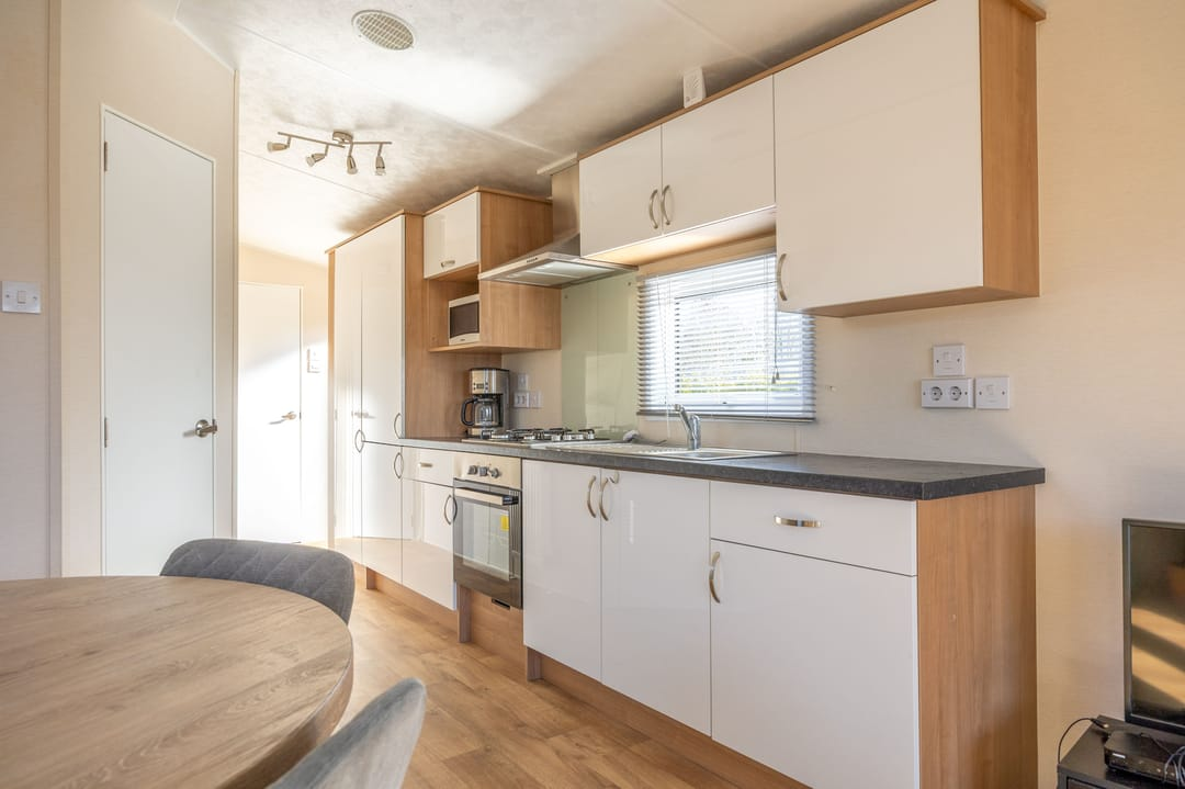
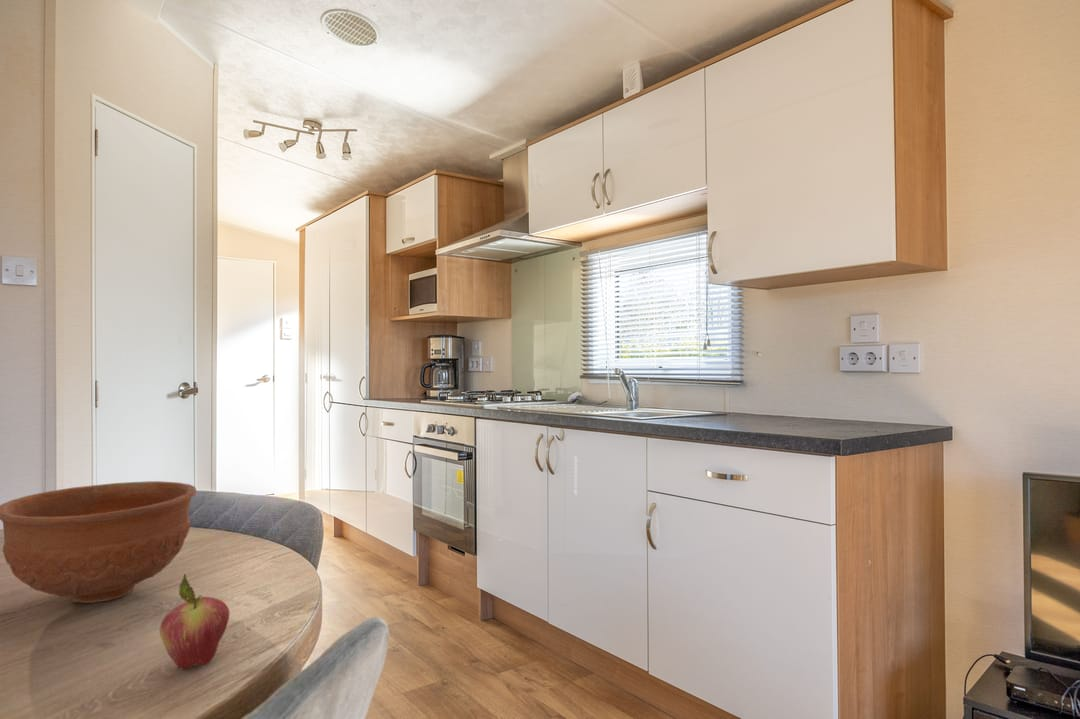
+ bowl [0,480,198,604]
+ fruit [159,573,230,670]
